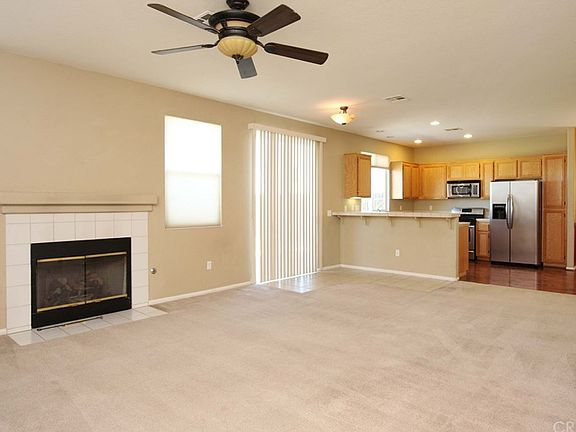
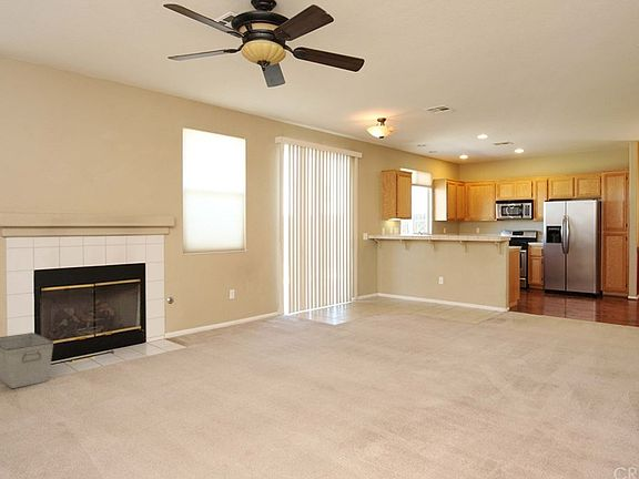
+ storage bin [0,332,54,389]
